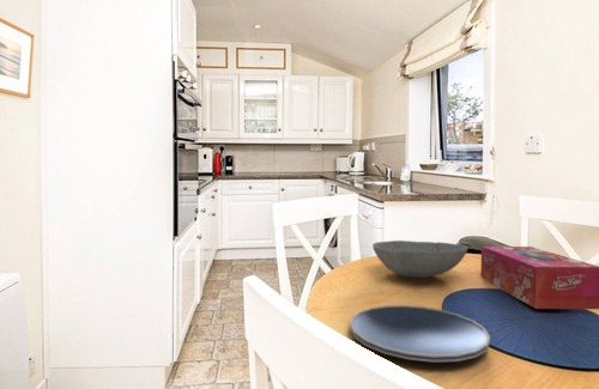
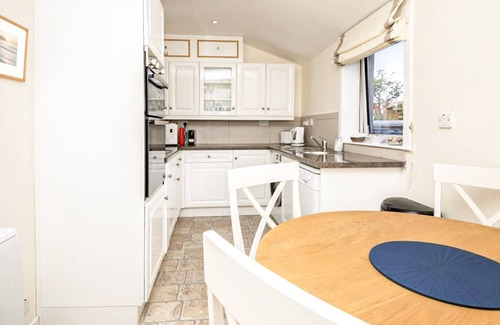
- tissue box [479,245,599,310]
- plate [349,304,491,363]
- bowl [371,239,468,279]
